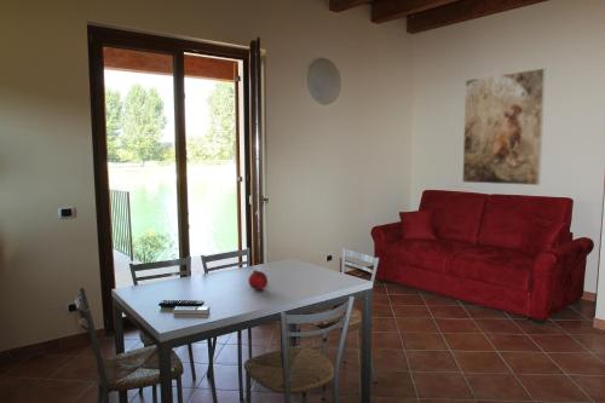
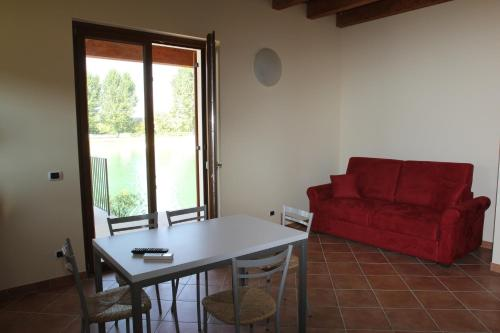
- fruit [247,269,269,292]
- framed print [461,67,547,186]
